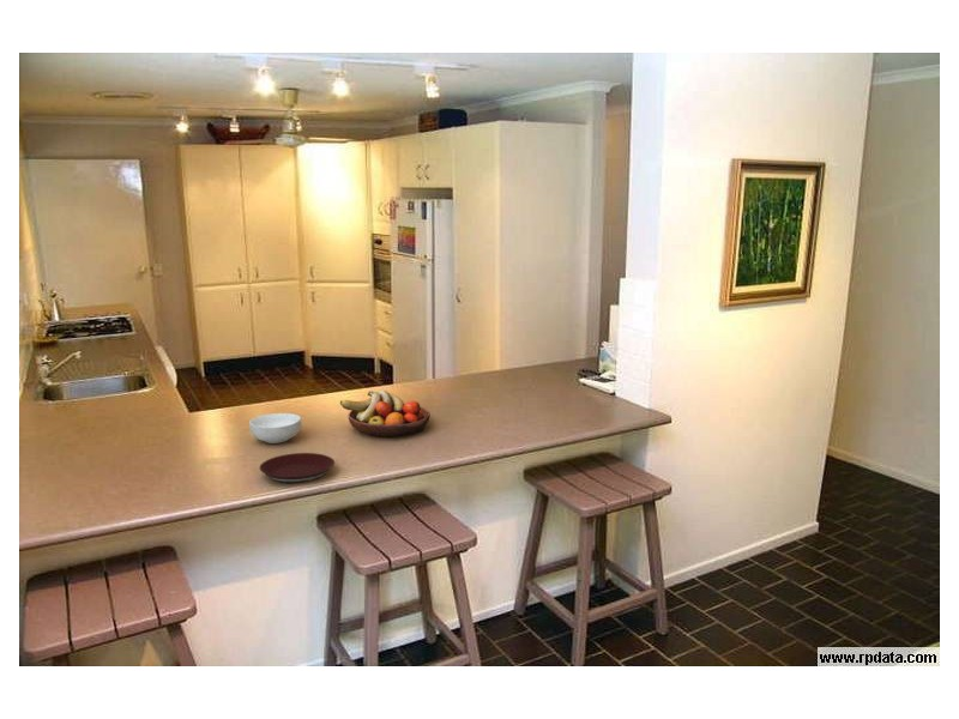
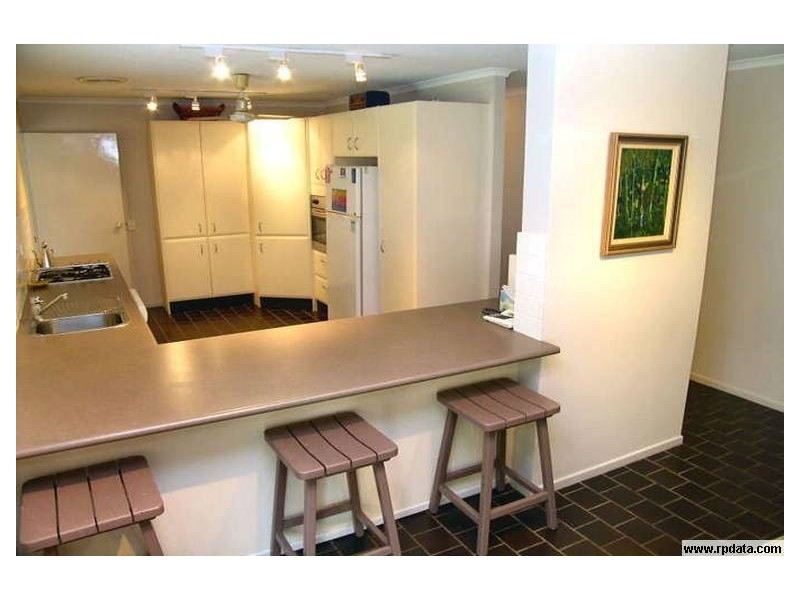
- cereal bowl [248,412,302,445]
- plate [259,452,336,484]
- fruit bowl [339,389,432,437]
